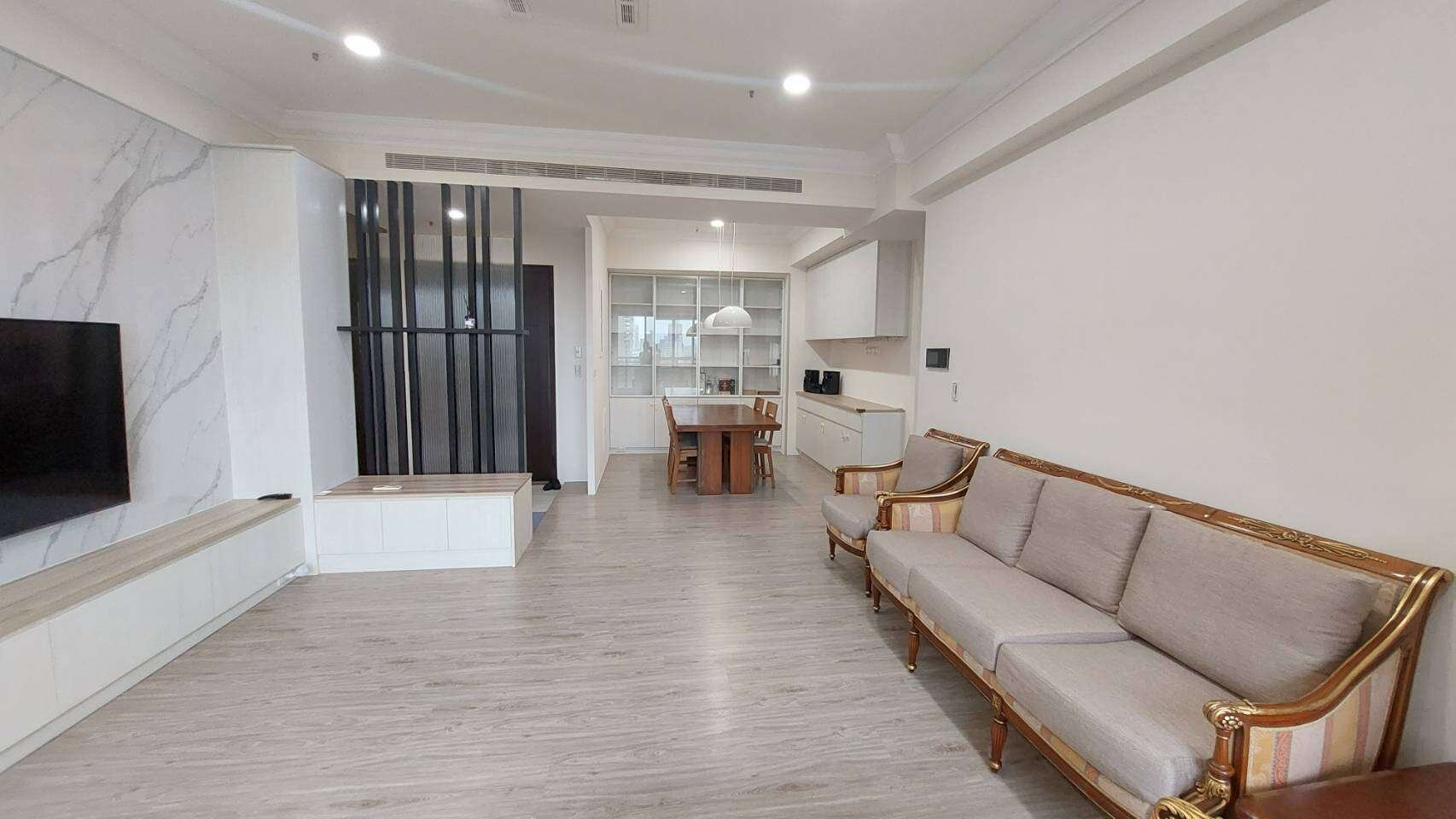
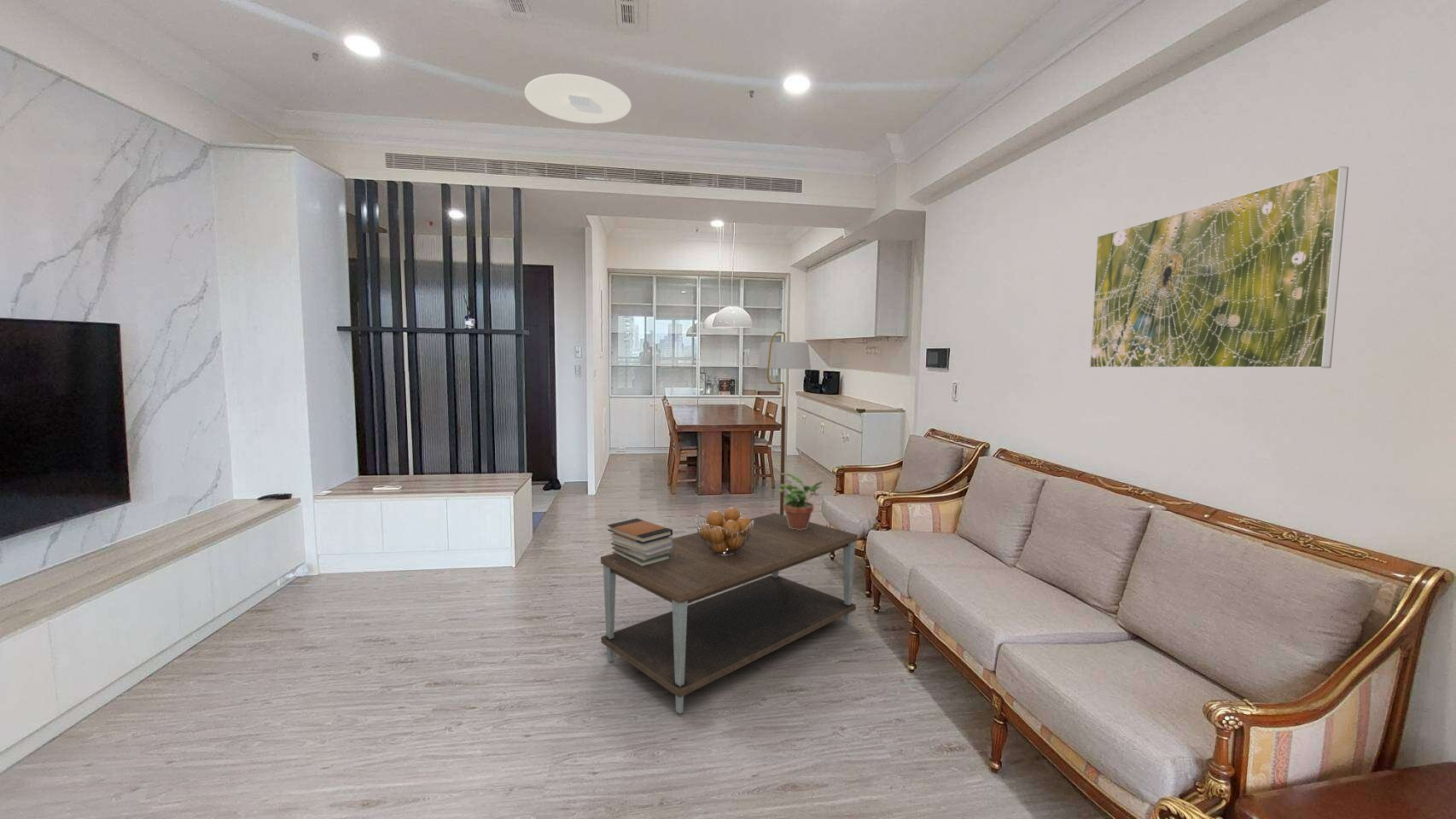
+ potted plant [777,473,827,530]
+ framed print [1089,166,1349,369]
+ fruit basket [695,507,754,556]
+ ceiling light [524,73,632,125]
+ coffee table [600,512,859,714]
+ floor lamp [757,331,812,515]
+ book stack [607,518,673,567]
